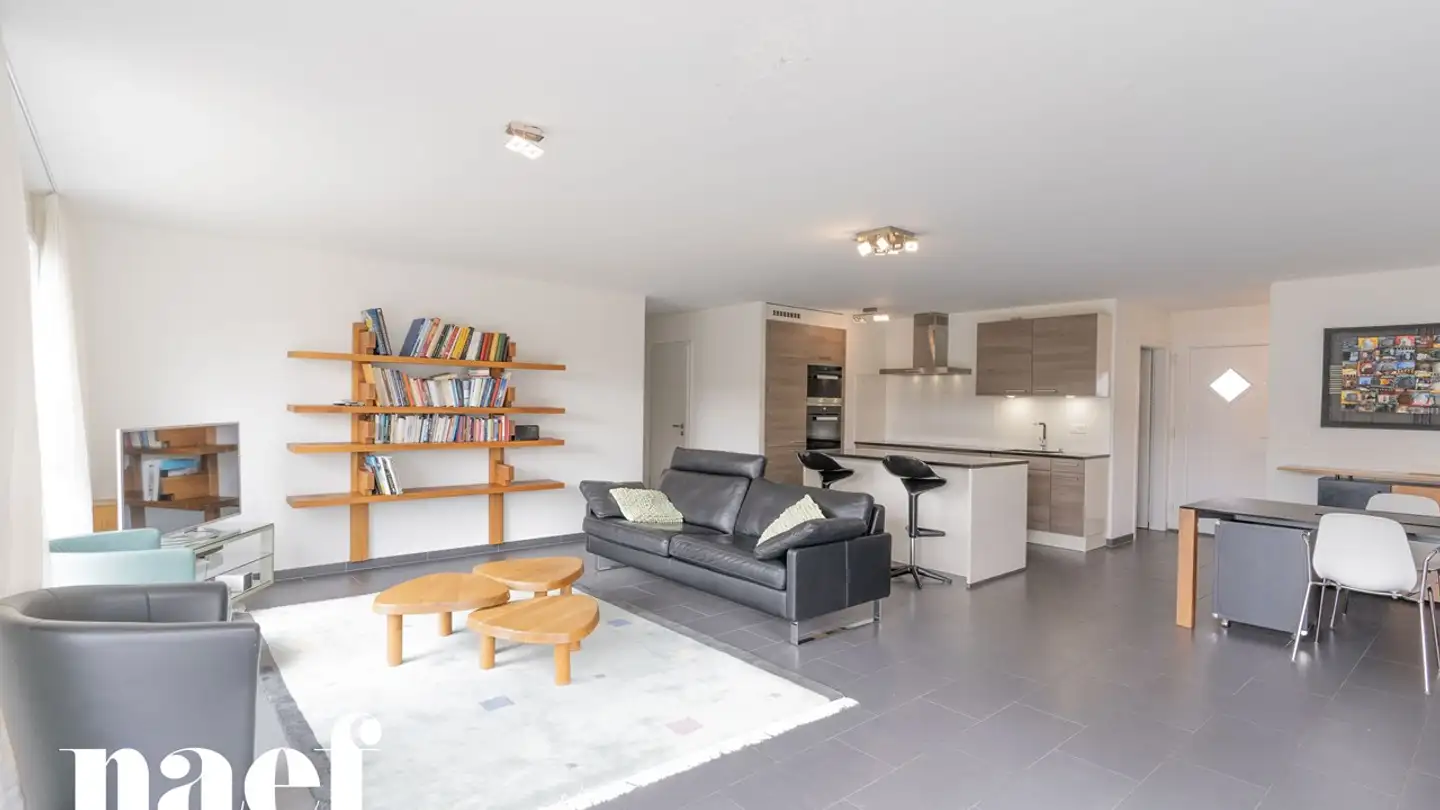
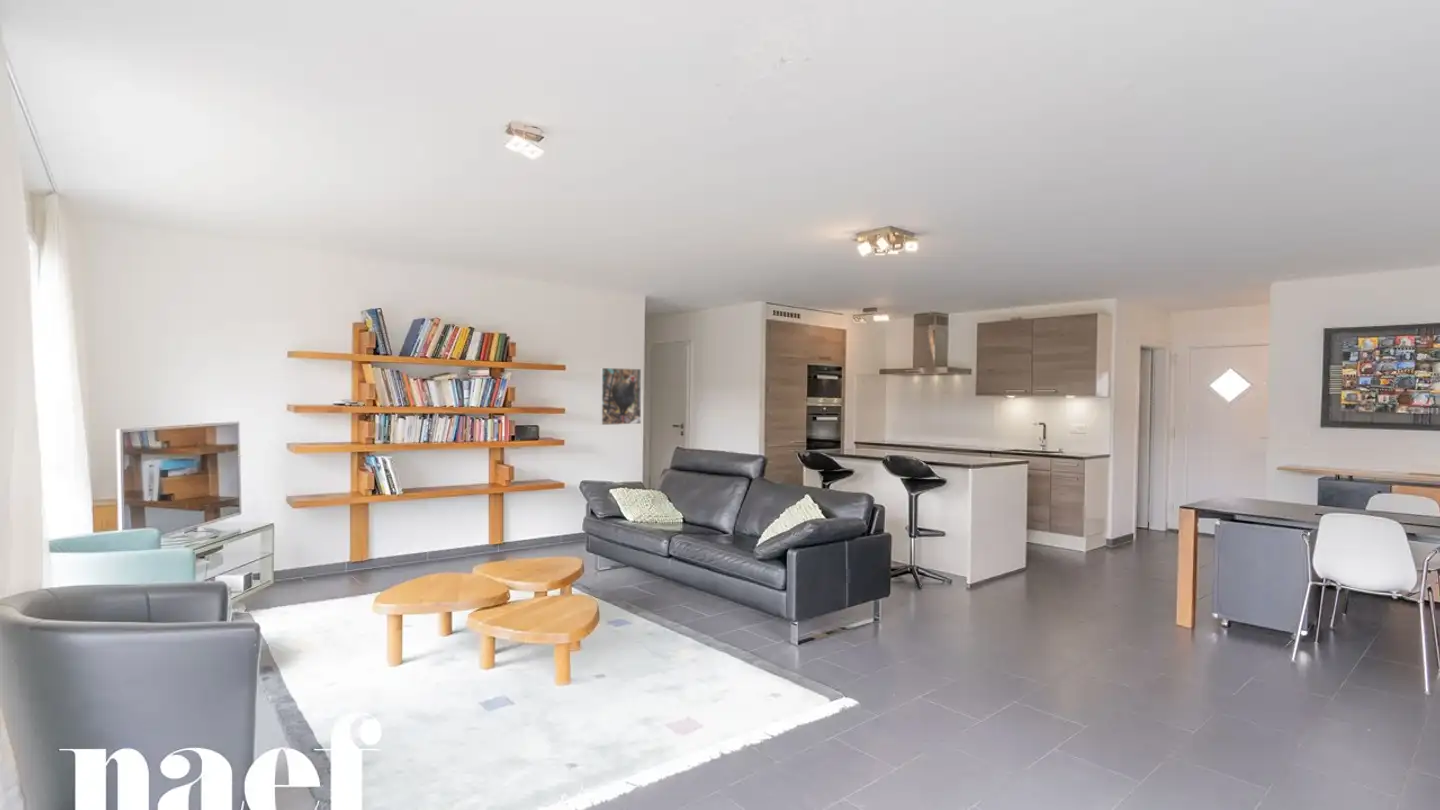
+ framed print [599,367,642,426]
